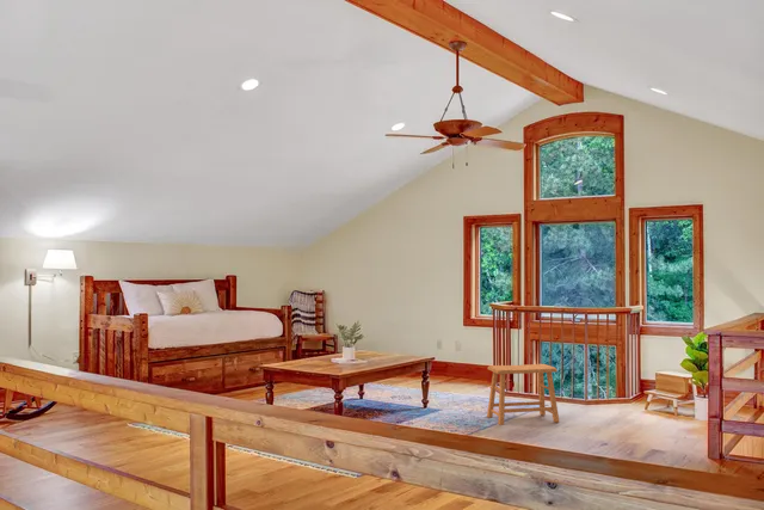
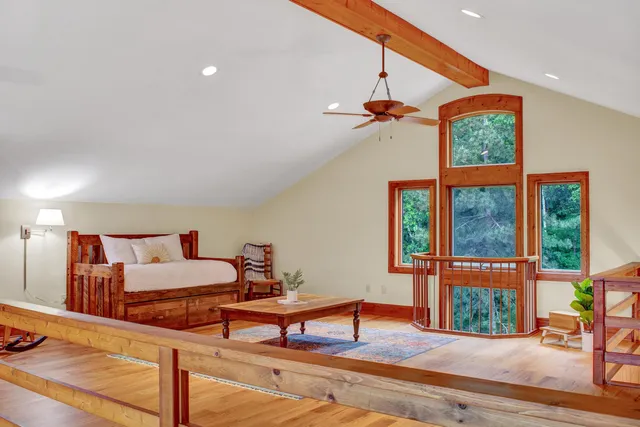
- stool [486,363,560,426]
